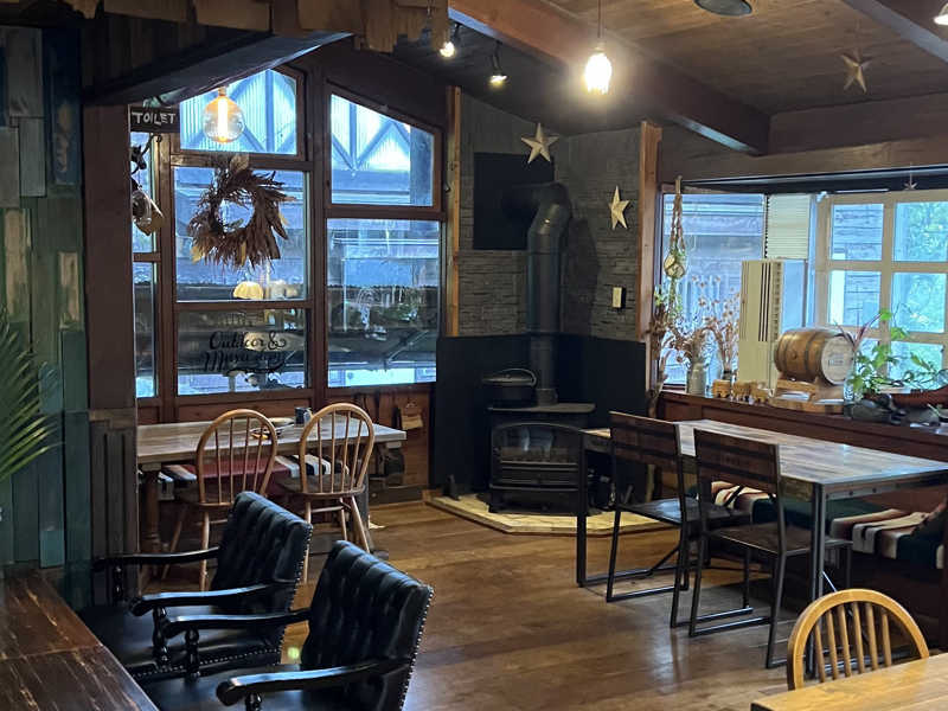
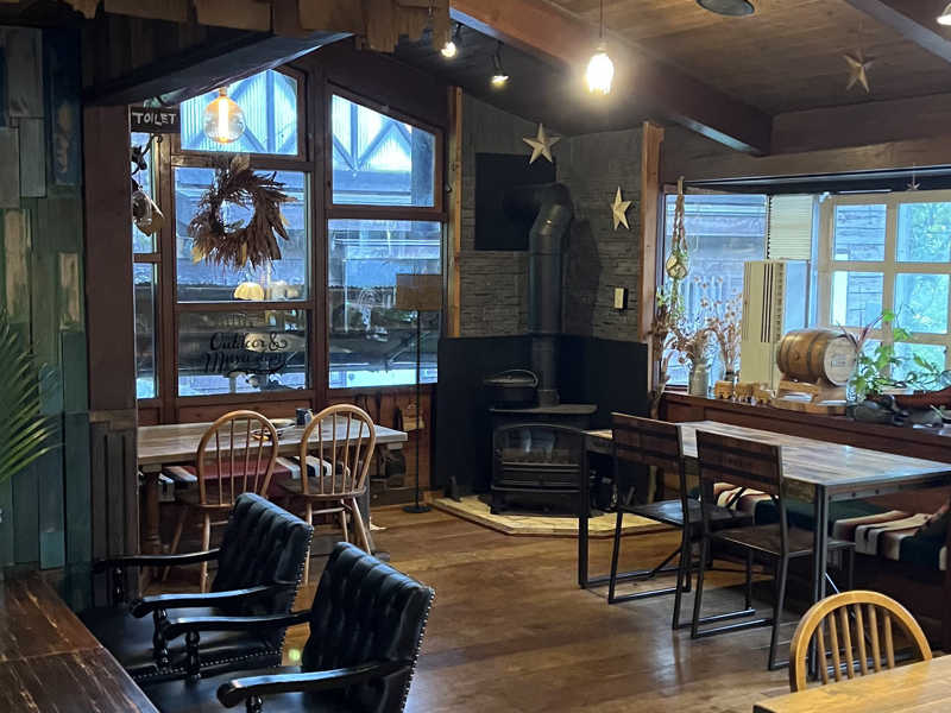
+ floor lamp [395,272,443,513]
